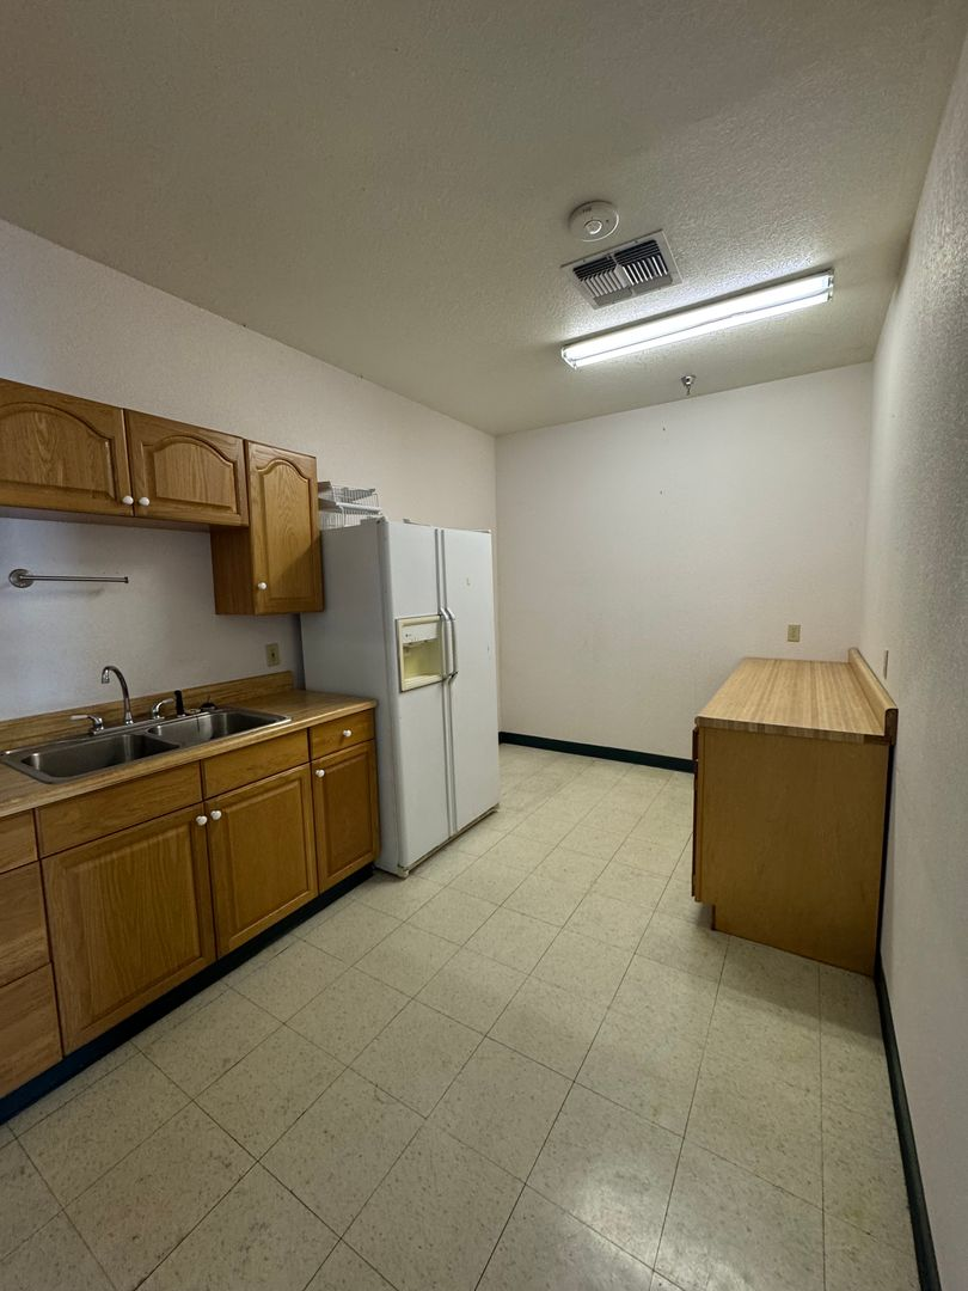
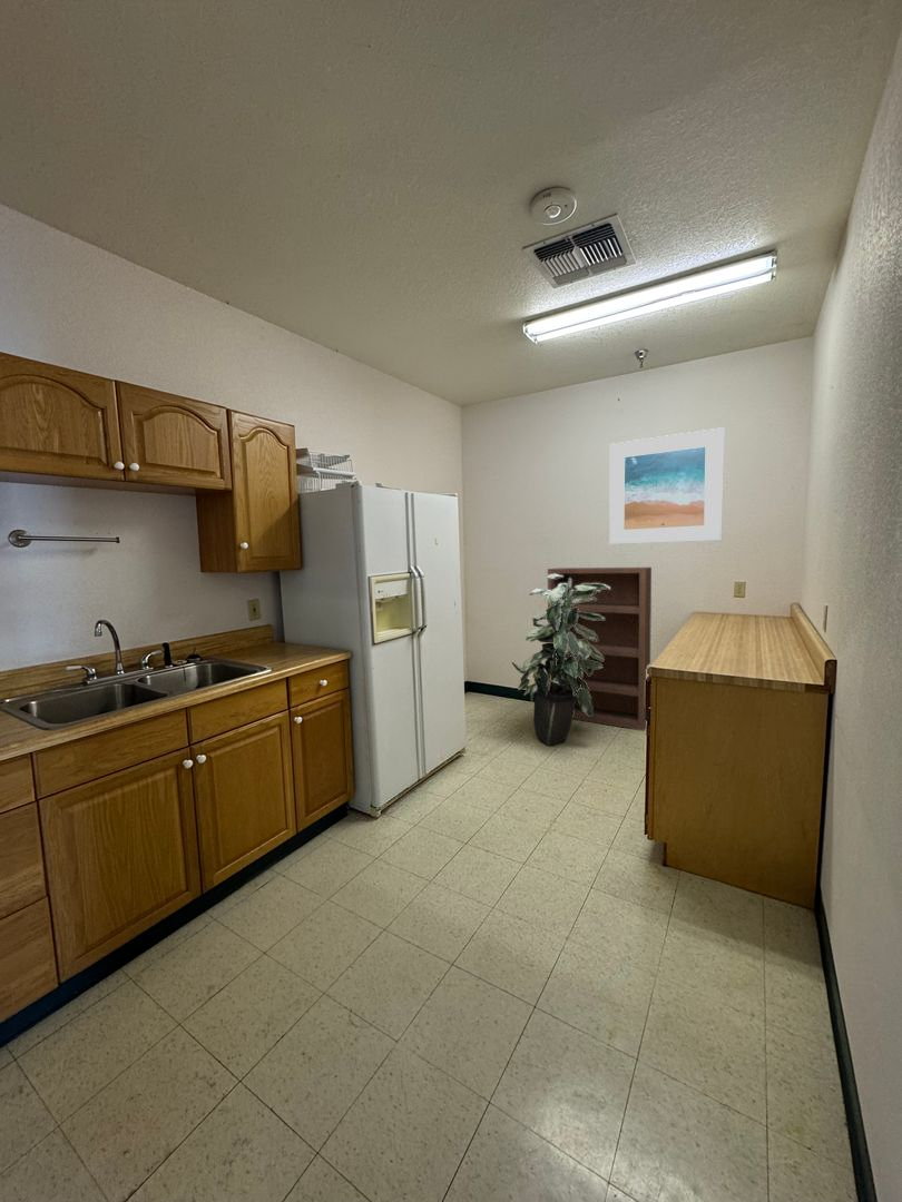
+ indoor plant [511,573,610,747]
+ bookcase [547,566,653,731]
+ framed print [608,426,726,545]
